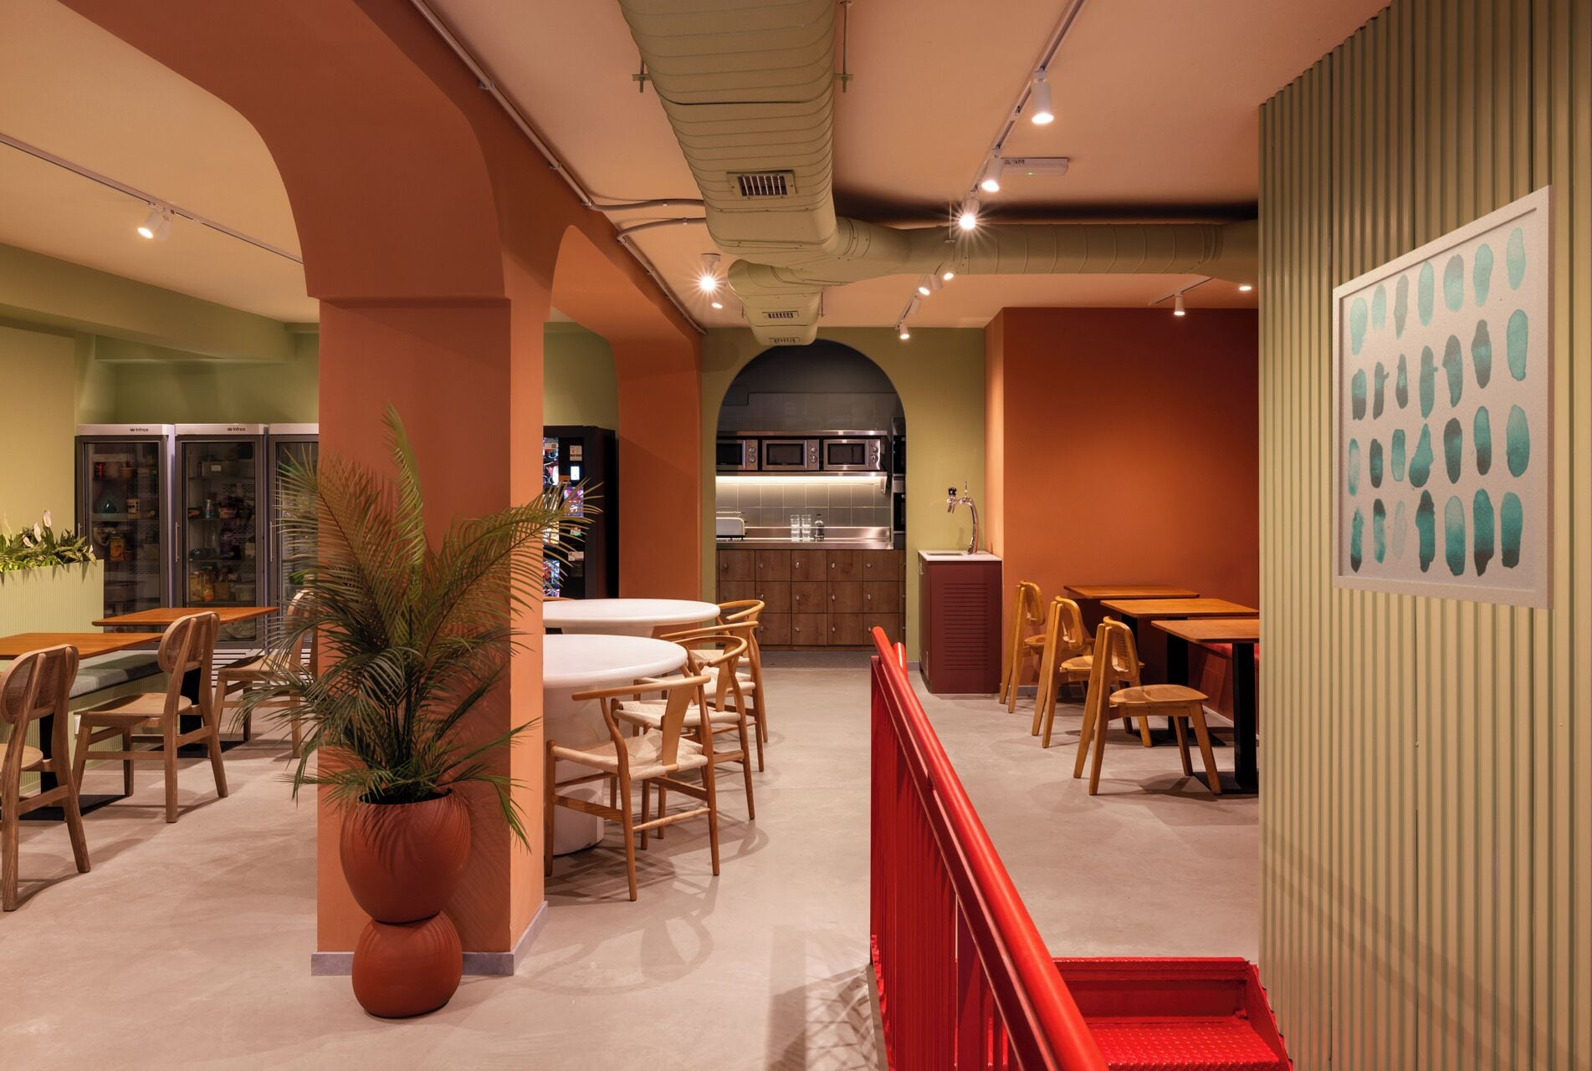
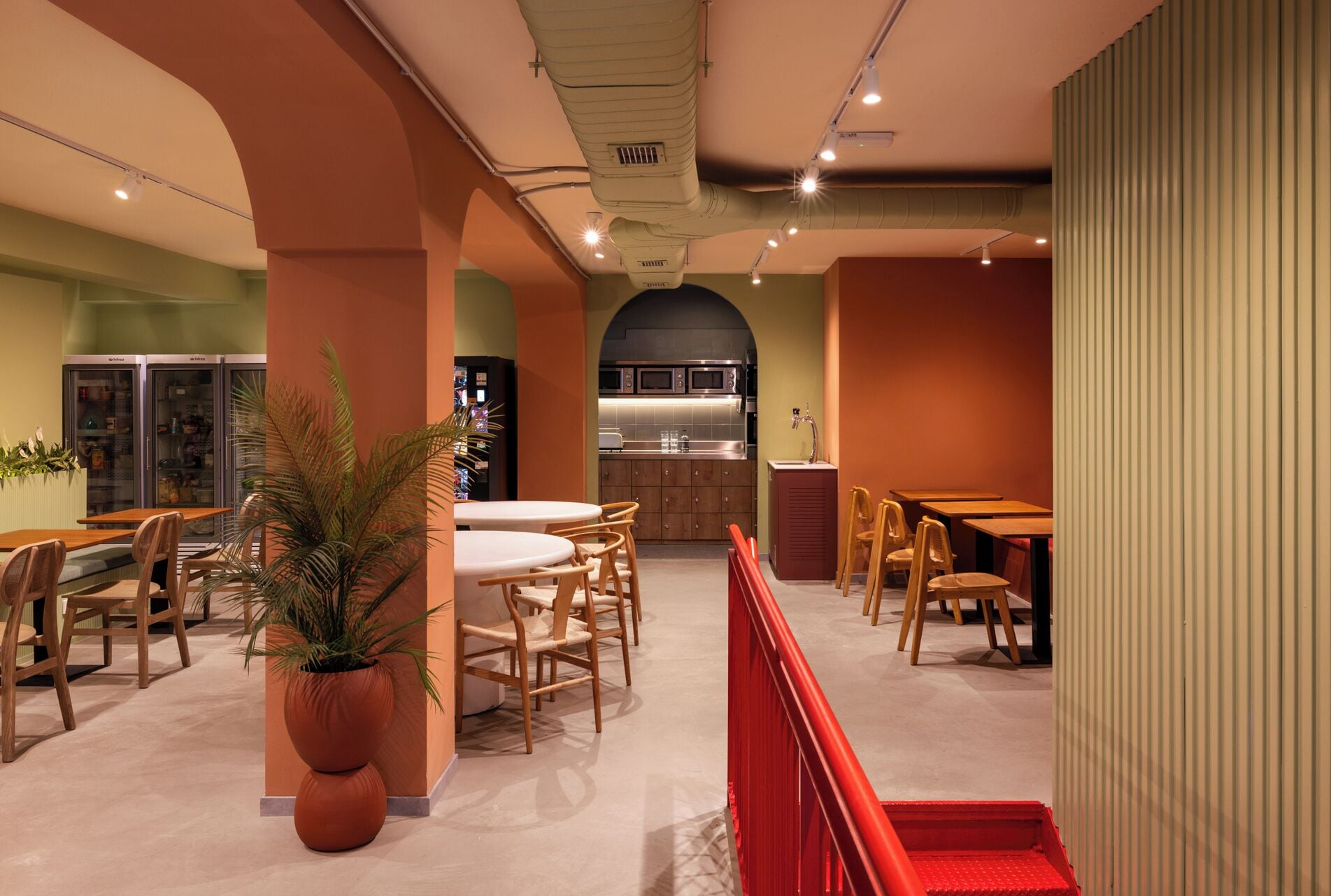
- wall art [1331,184,1556,611]
